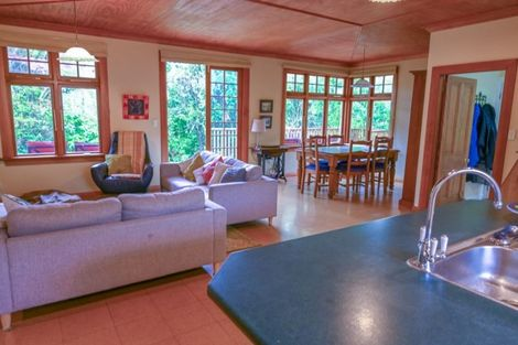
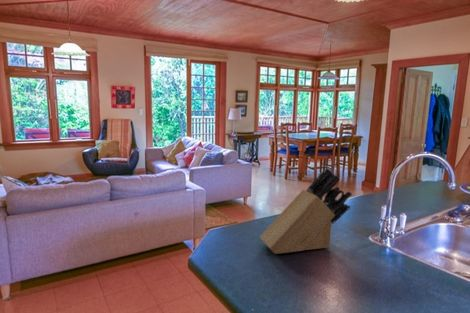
+ knife block [259,167,353,255]
